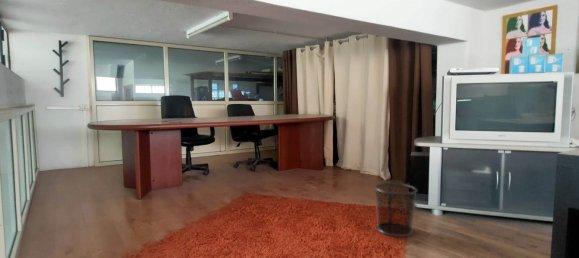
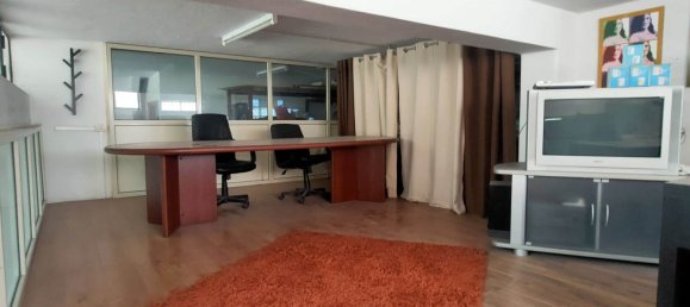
- waste bin [373,182,418,238]
